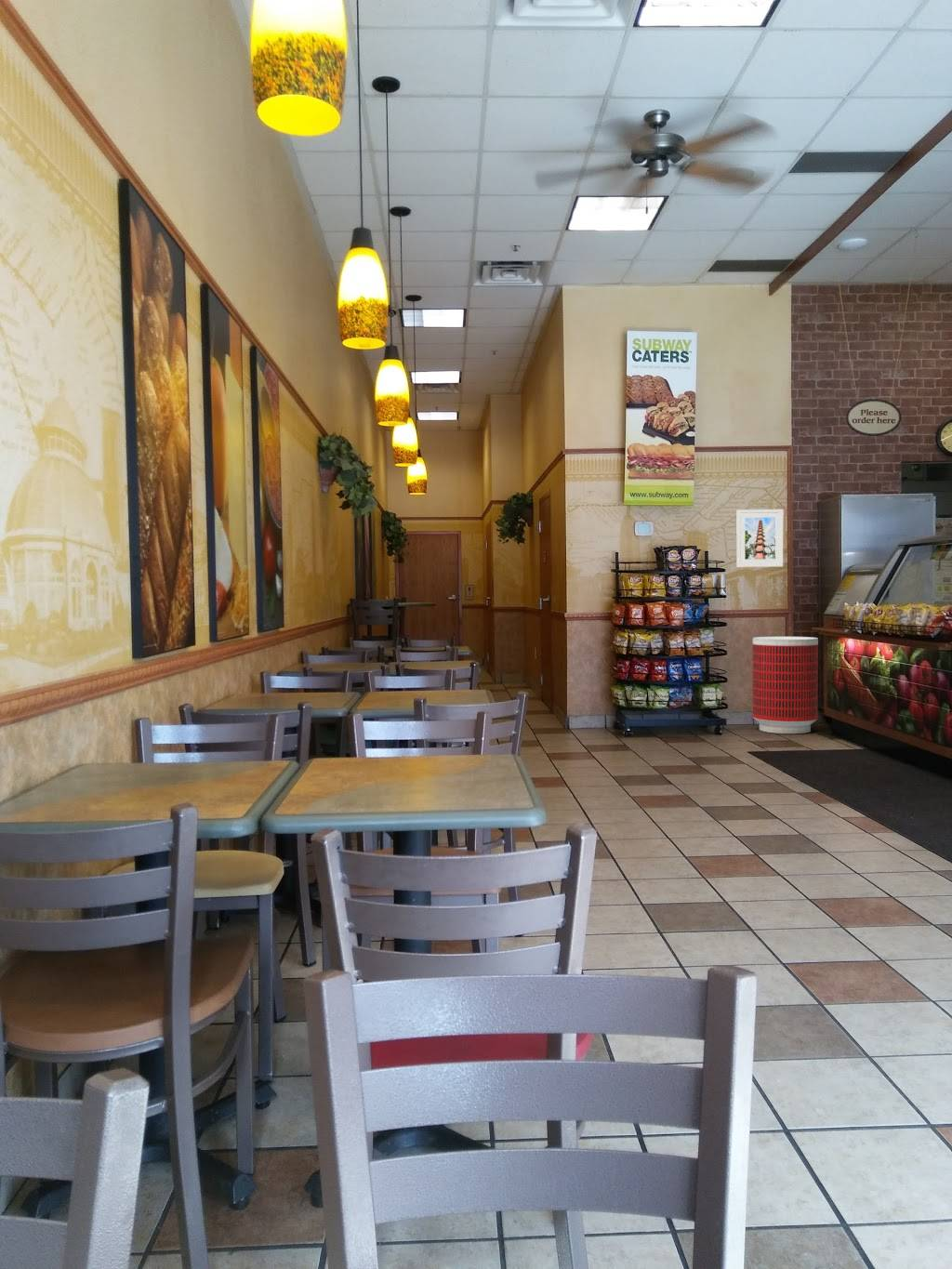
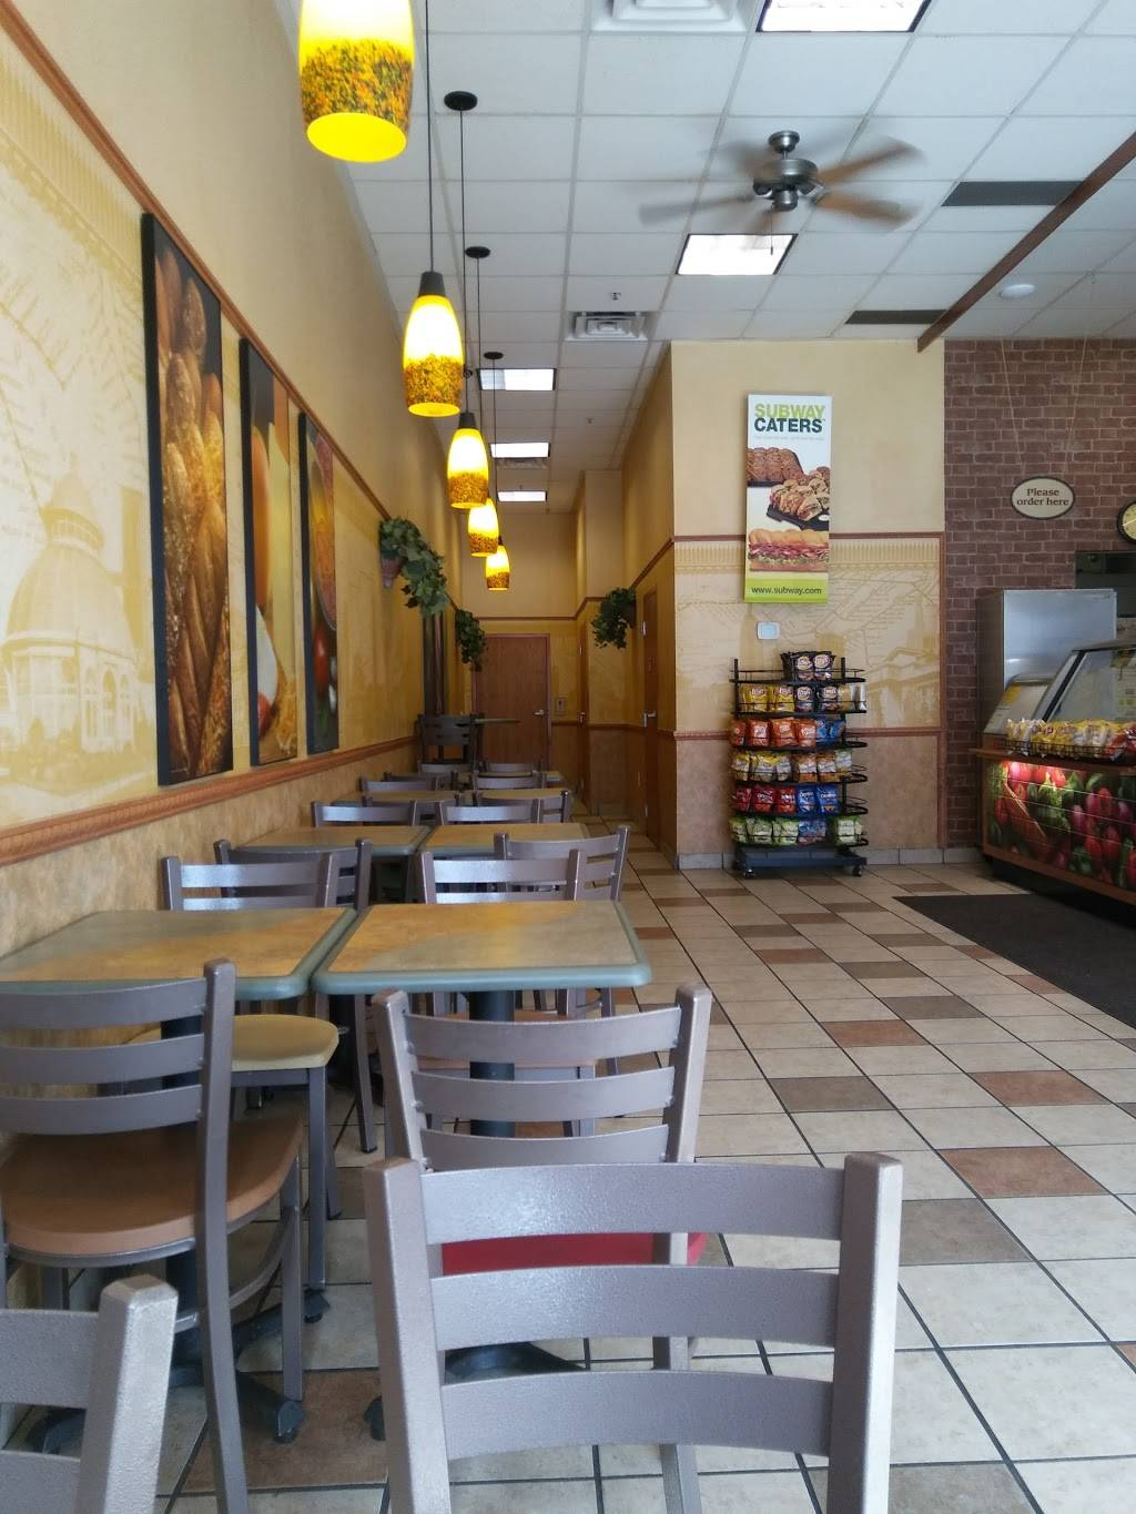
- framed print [735,509,784,568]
- trash can [751,636,819,734]
